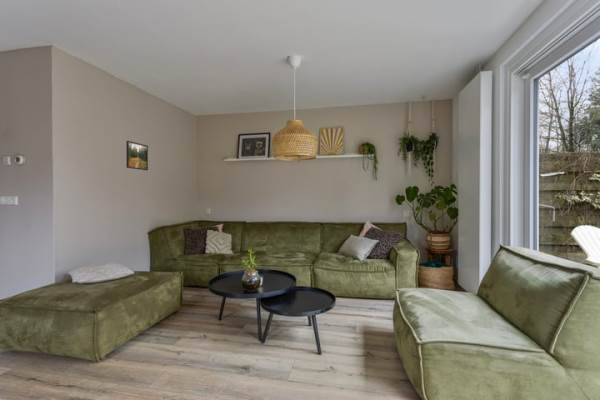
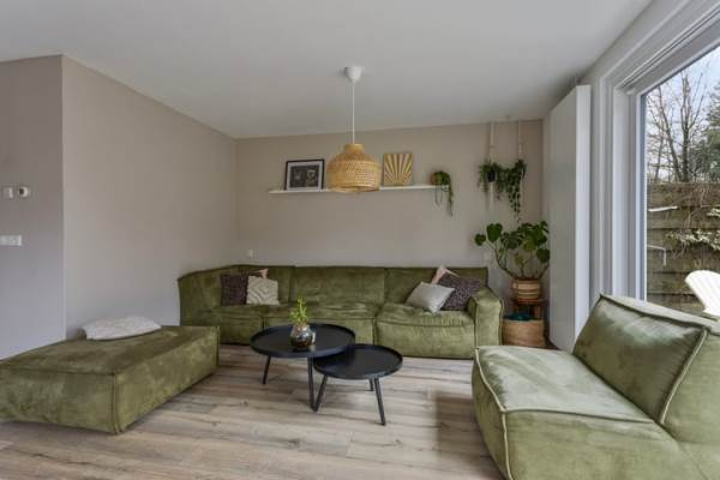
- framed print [126,140,149,171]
